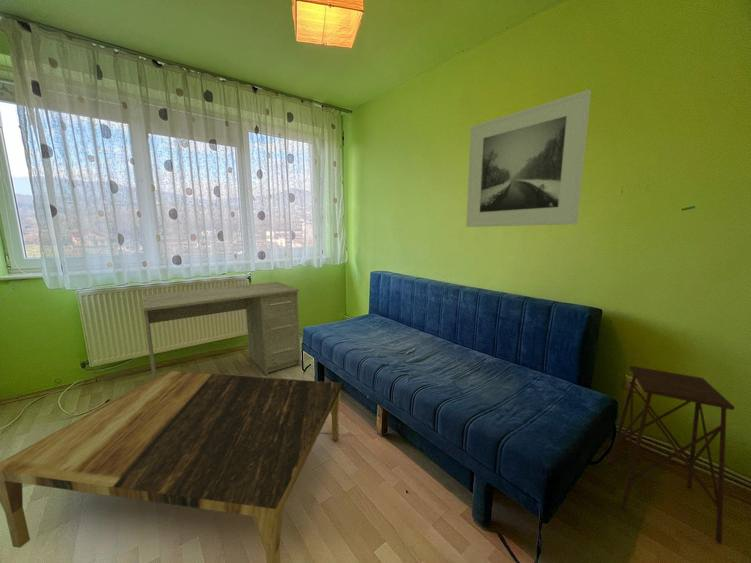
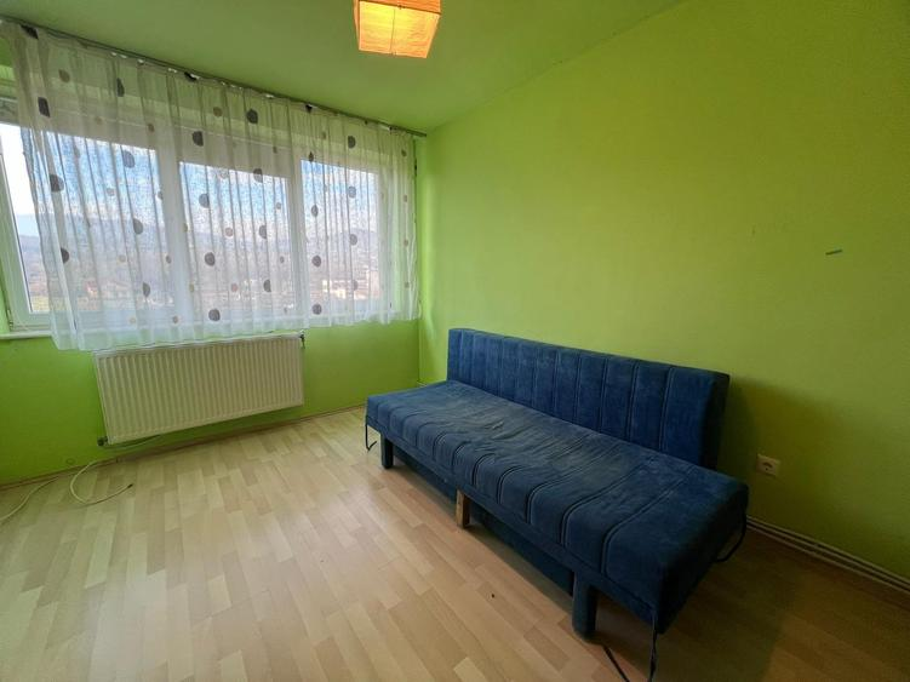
- desk [142,281,302,379]
- coffee table [0,370,342,563]
- side table [608,365,736,545]
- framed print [465,89,592,228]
